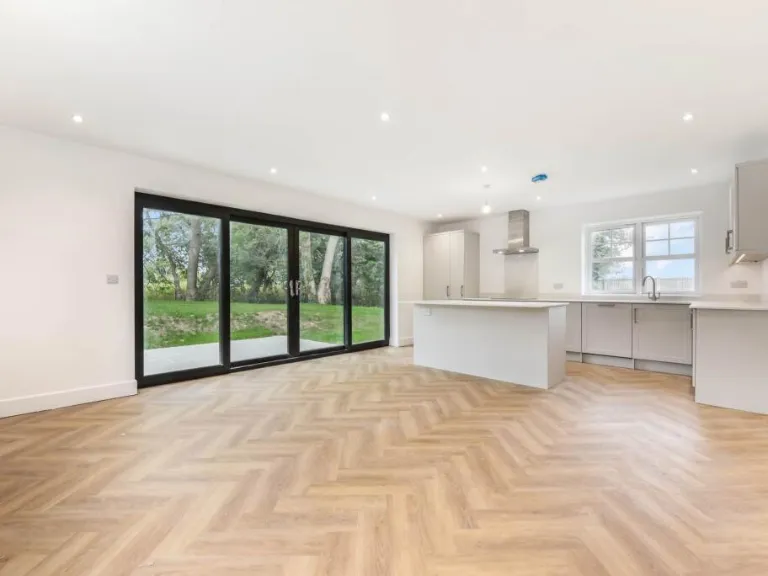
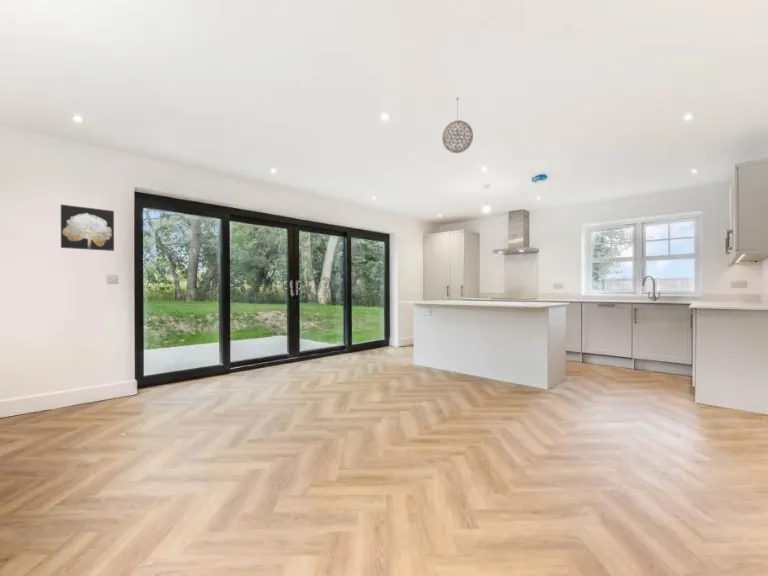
+ pendant light [441,97,474,154]
+ wall art [60,204,115,252]
